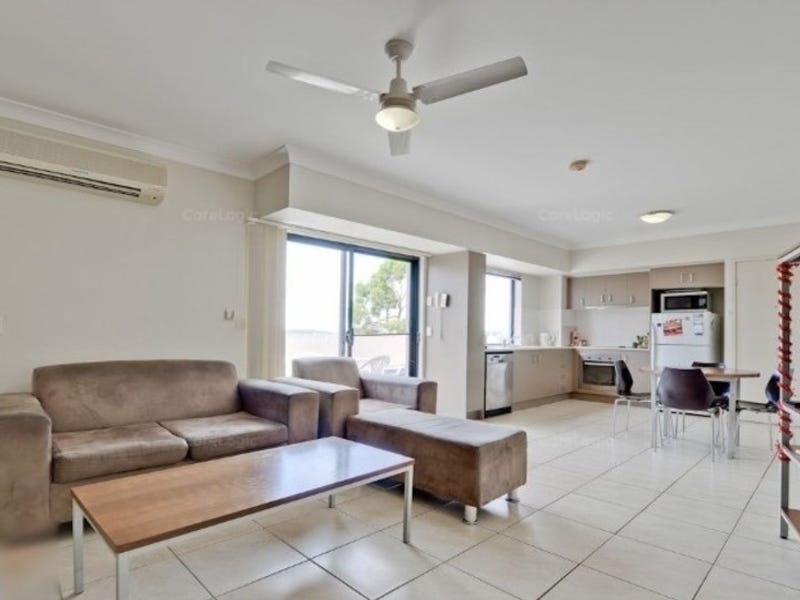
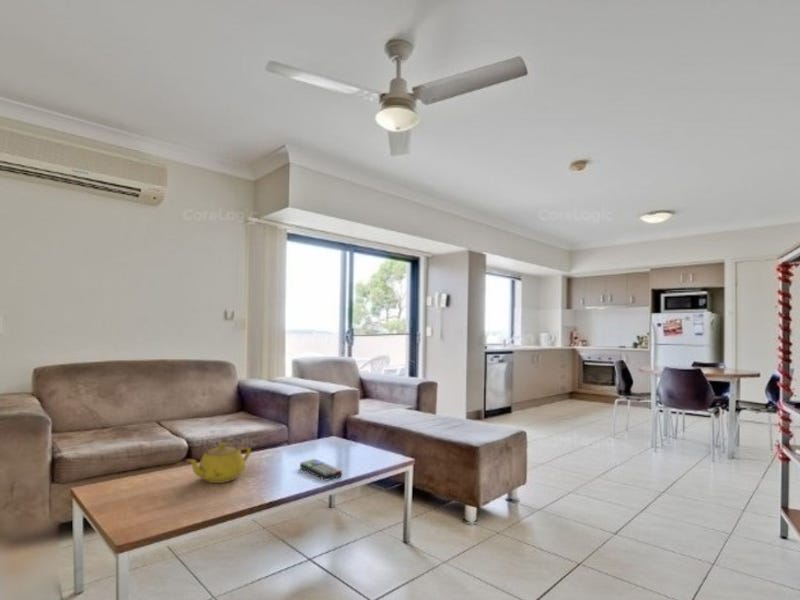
+ remote control [299,458,343,481]
+ teapot [185,442,252,484]
